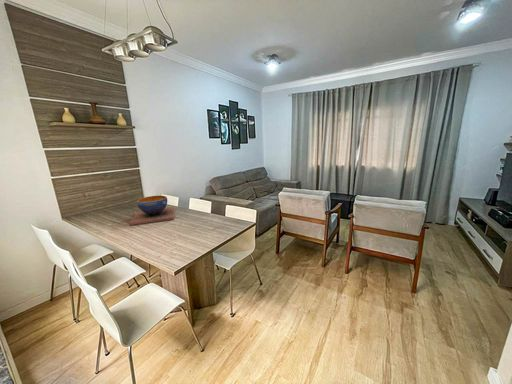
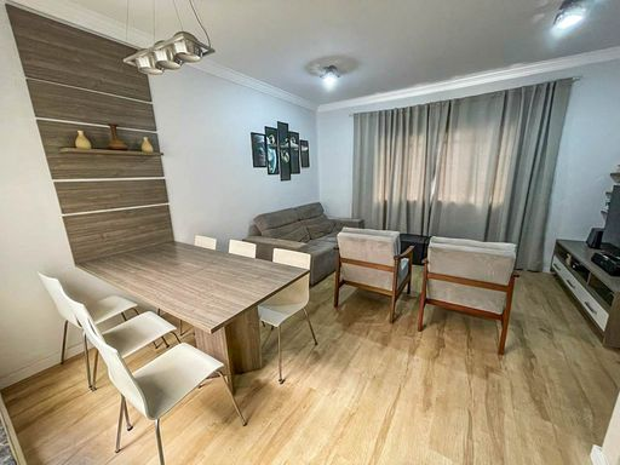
- decorative bowl [128,194,176,226]
